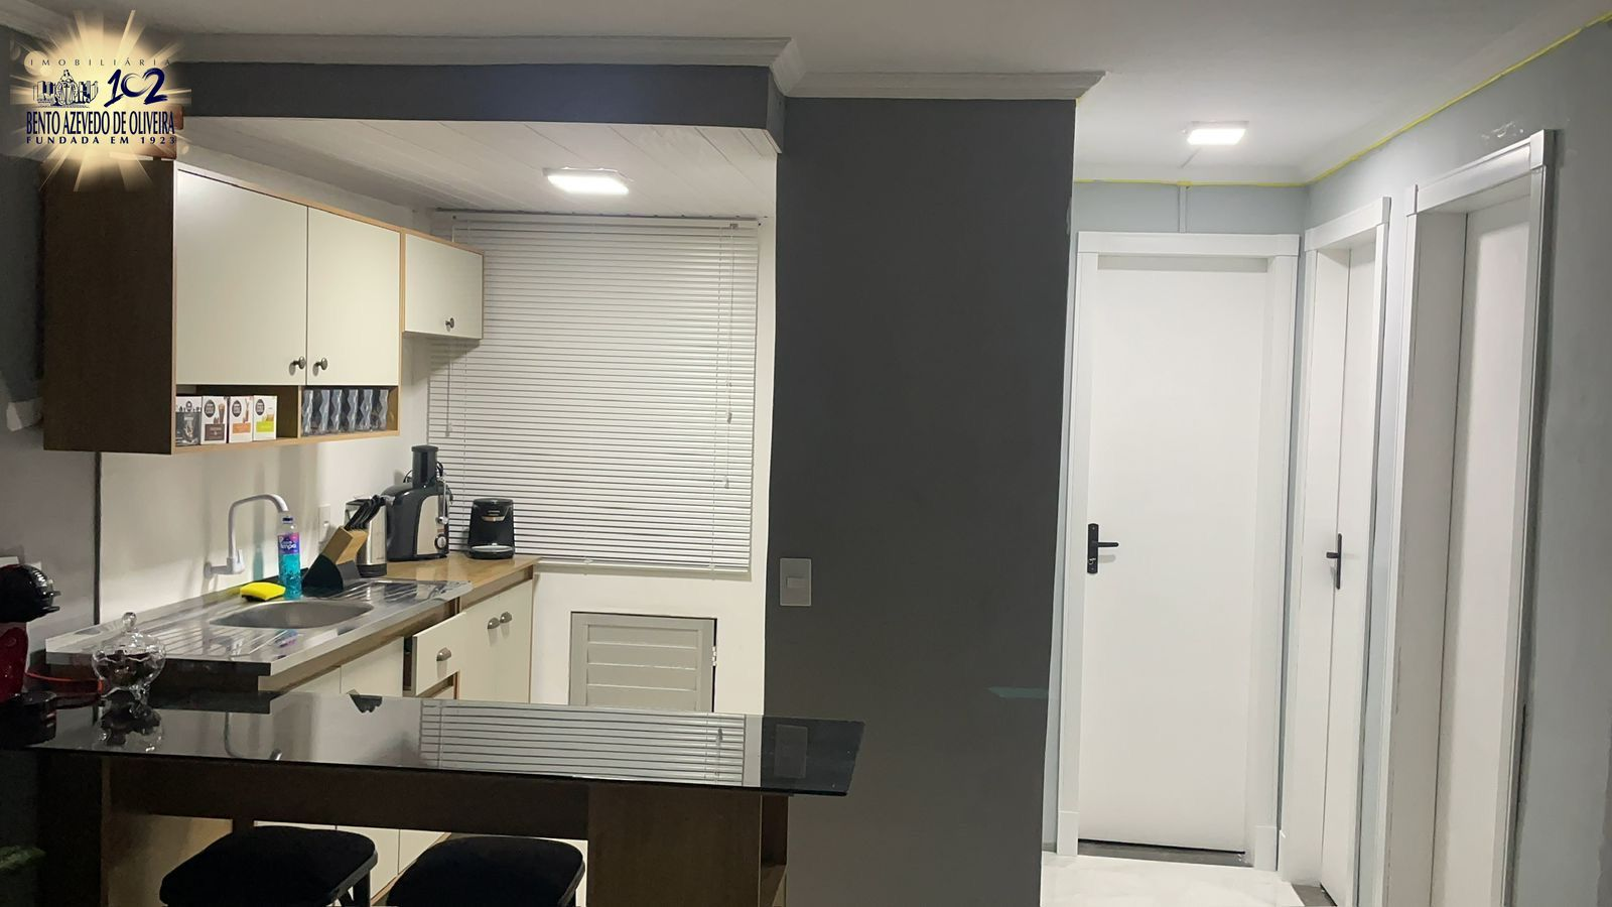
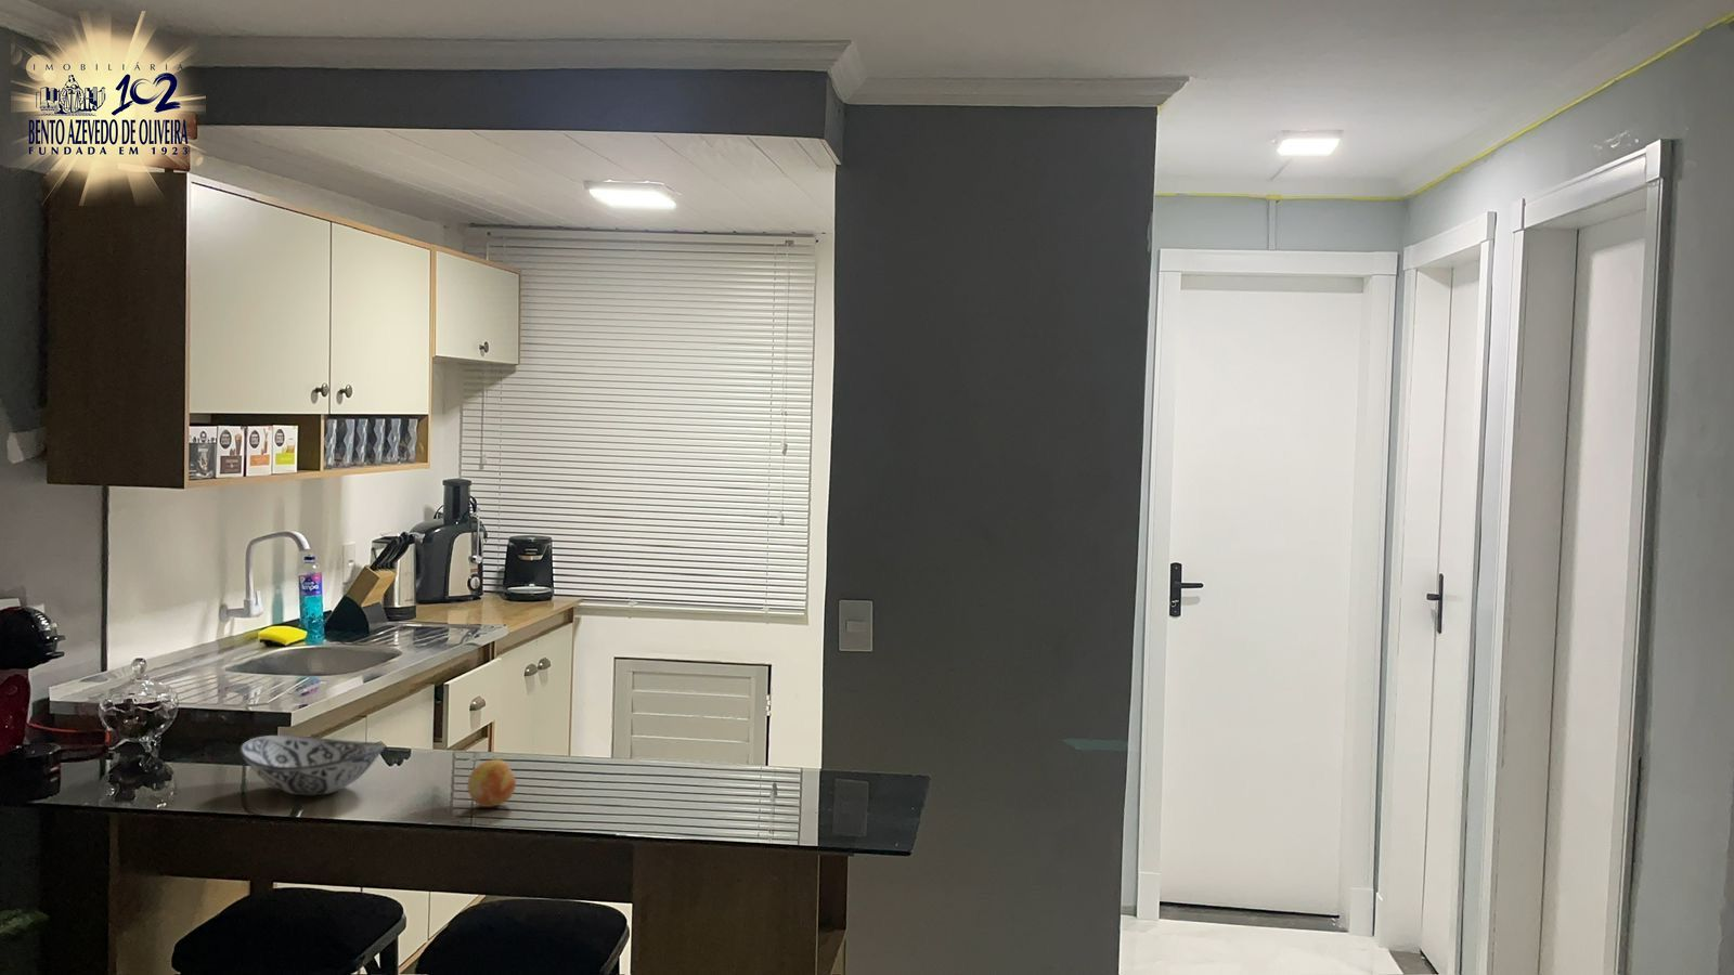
+ decorative bowl [238,735,387,796]
+ fruit [466,758,517,808]
